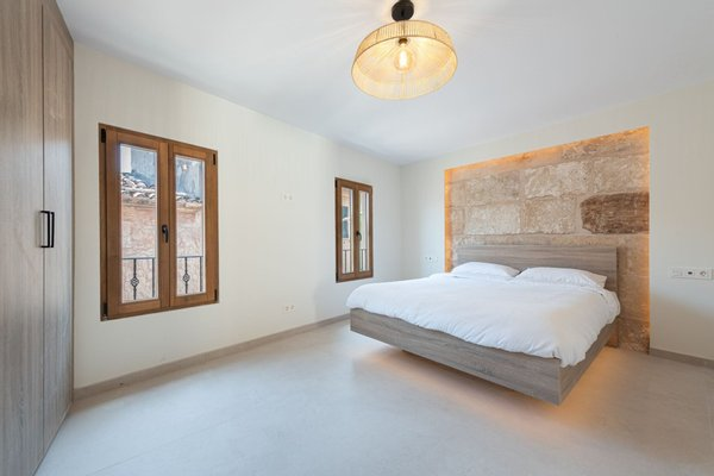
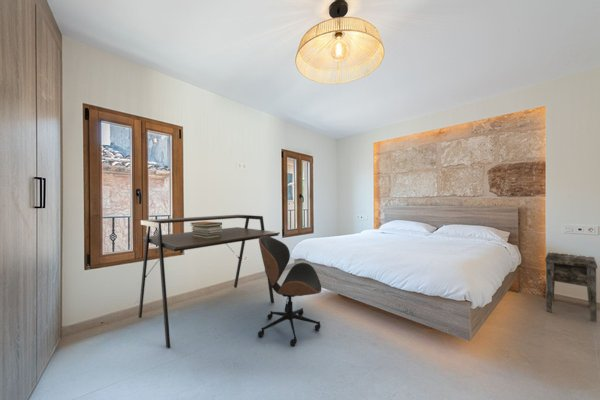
+ side table [544,251,598,323]
+ book stack [190,221,223,239]
+ office chair [257,236,322,347]
+ desk [137,214,281,350]
